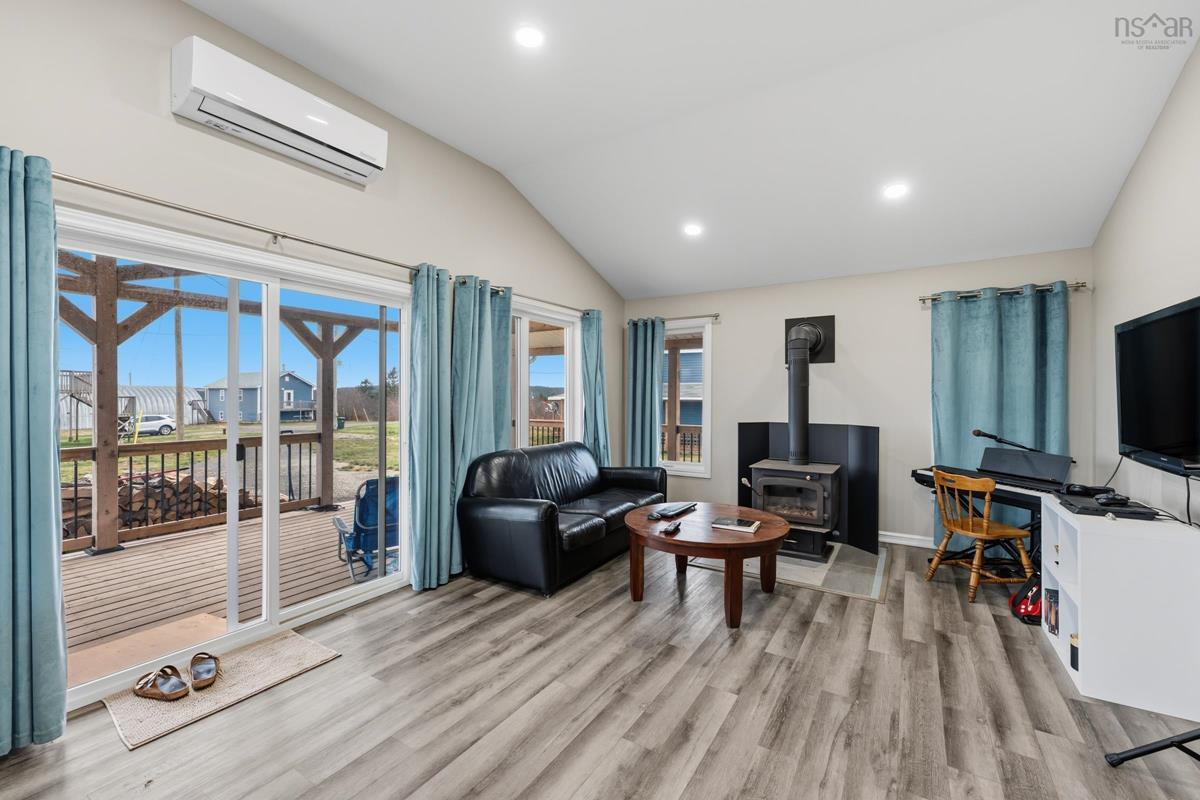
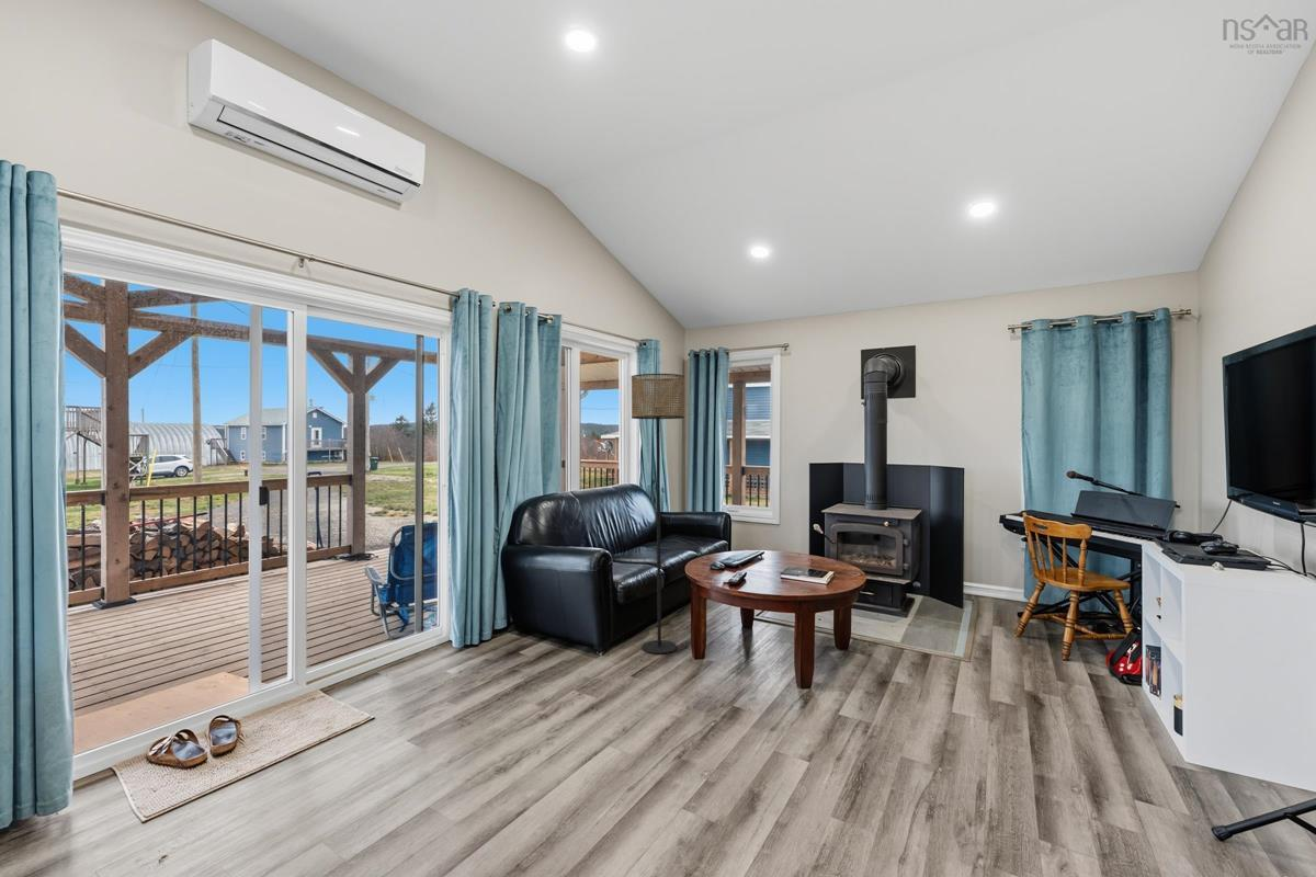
+ floor lamp [631,373,685,654]
